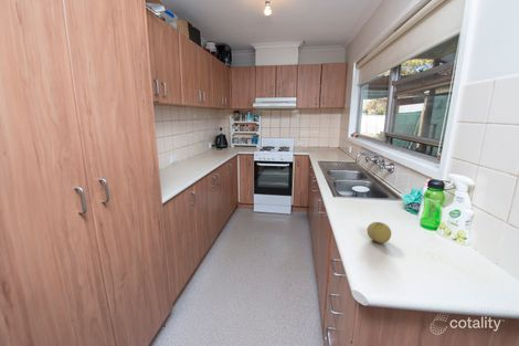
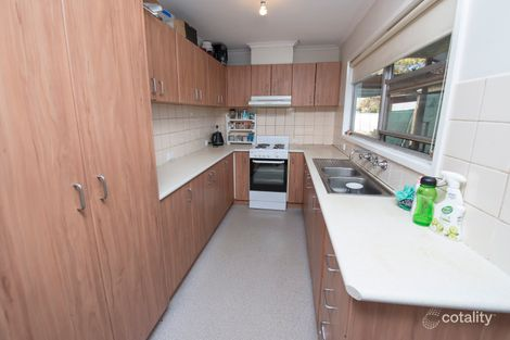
- apple [366,221,392,244]
